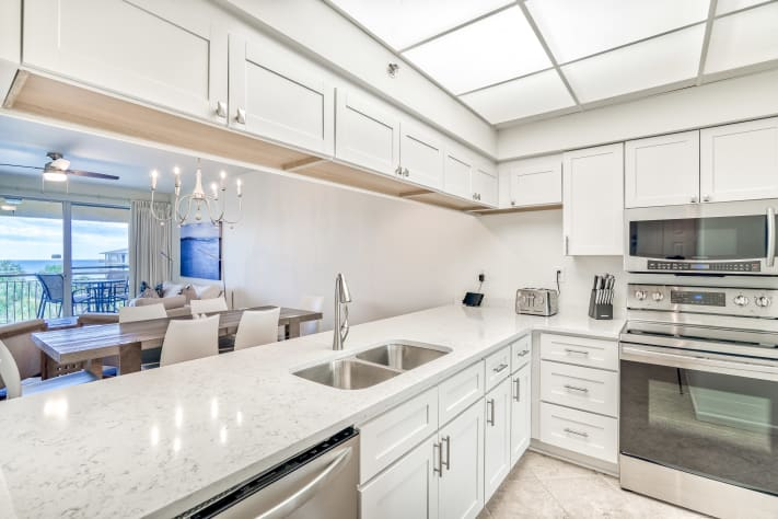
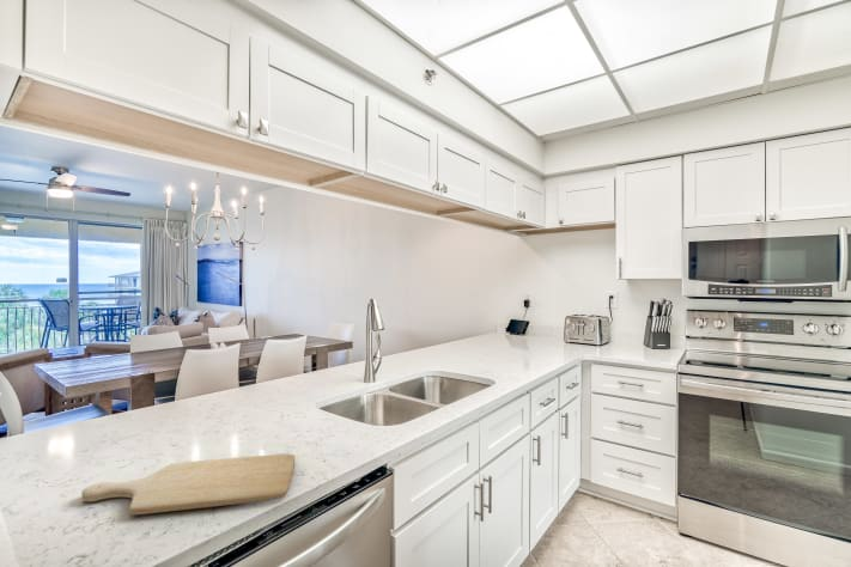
+ chopping board [80,453,296,516]
